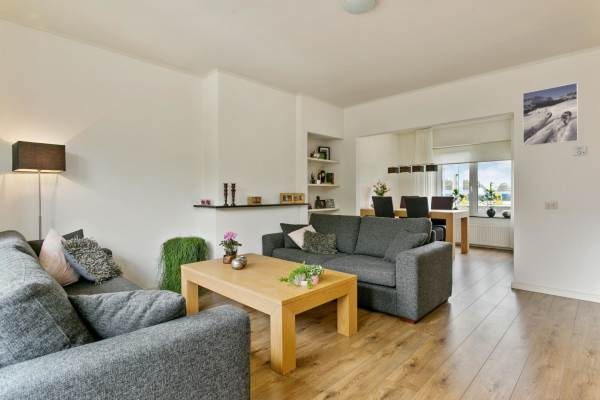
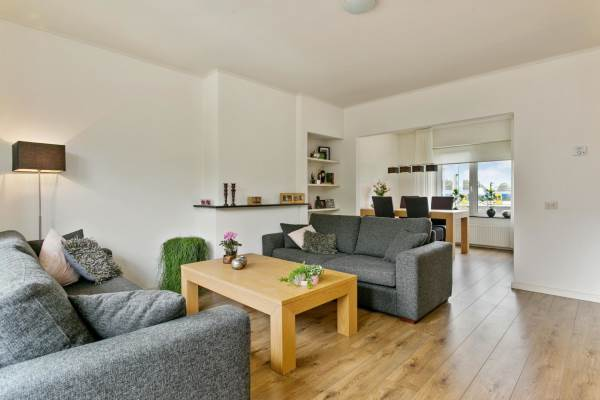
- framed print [522,82,579,147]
